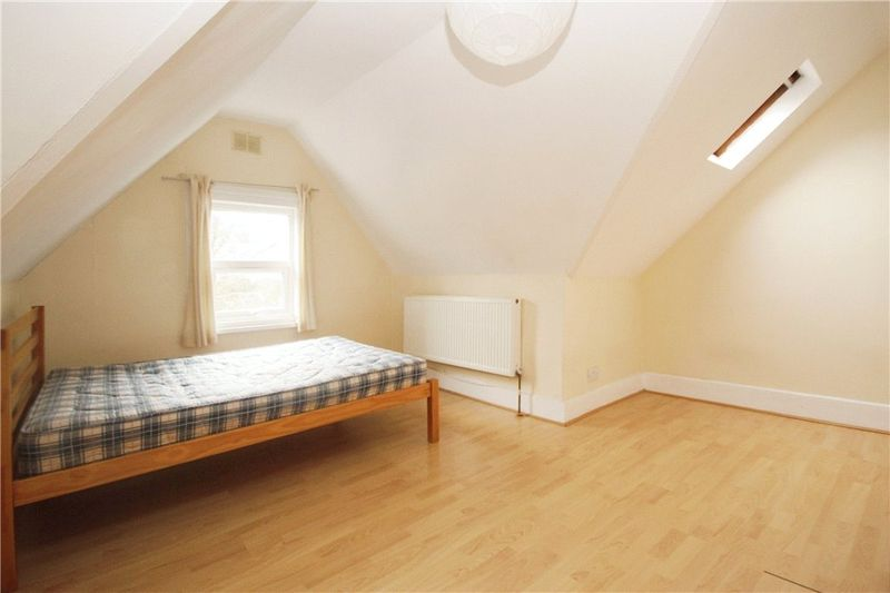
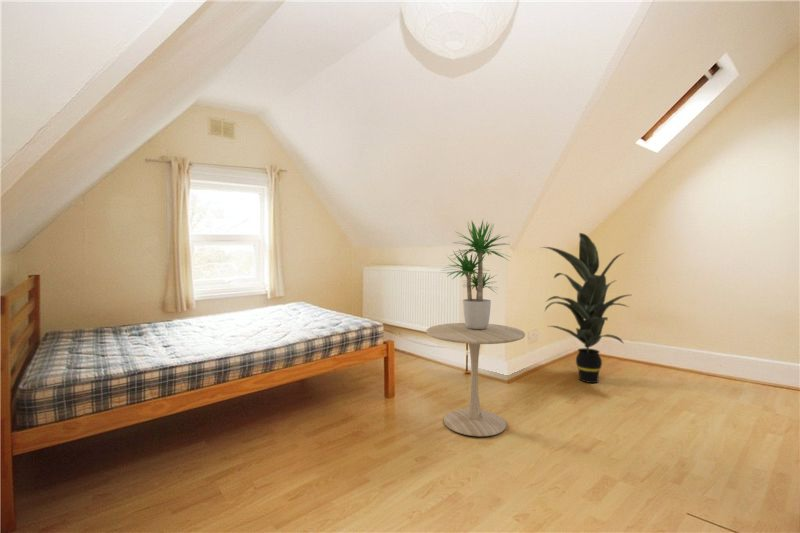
+ side table [425,322,526,437]
+ potted plant [441,220,511,329]
+ indoor plant [540,232,631,384]
